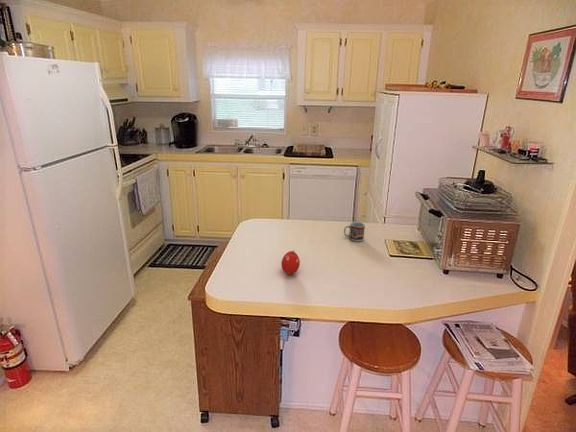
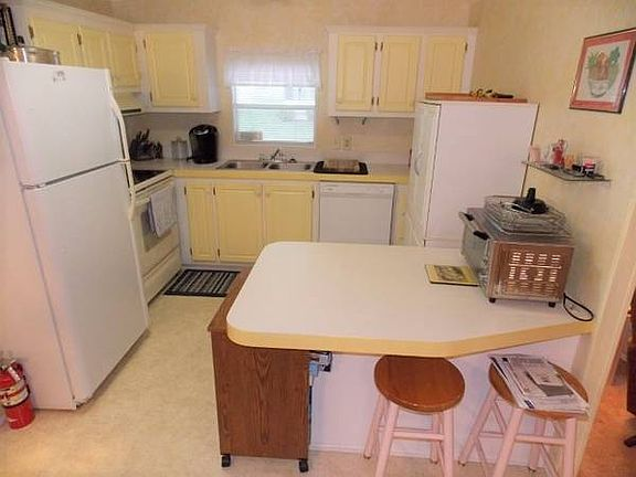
- cup [343,221,366,243]
- fruit [281,250,301,275]
